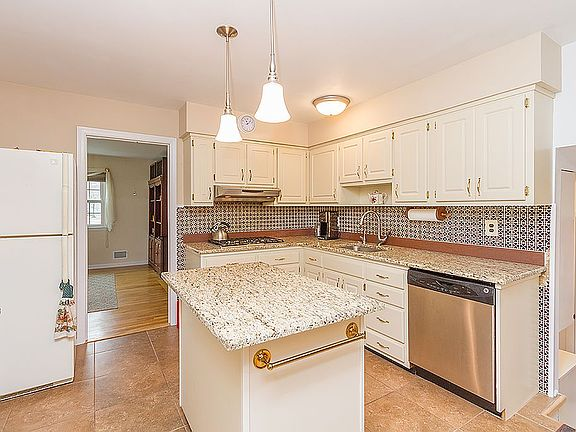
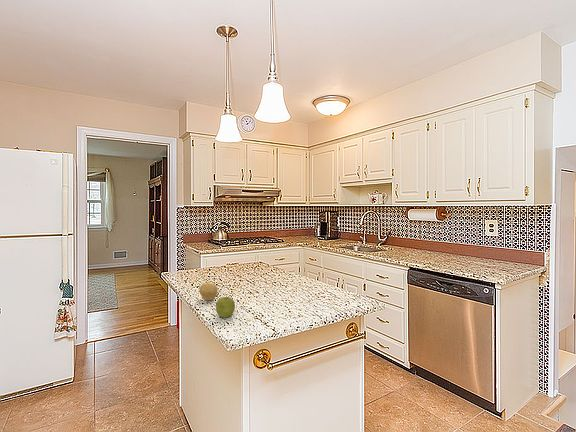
+ fruit [215,295,236,319]
+ fruit [198,278,219,302]
